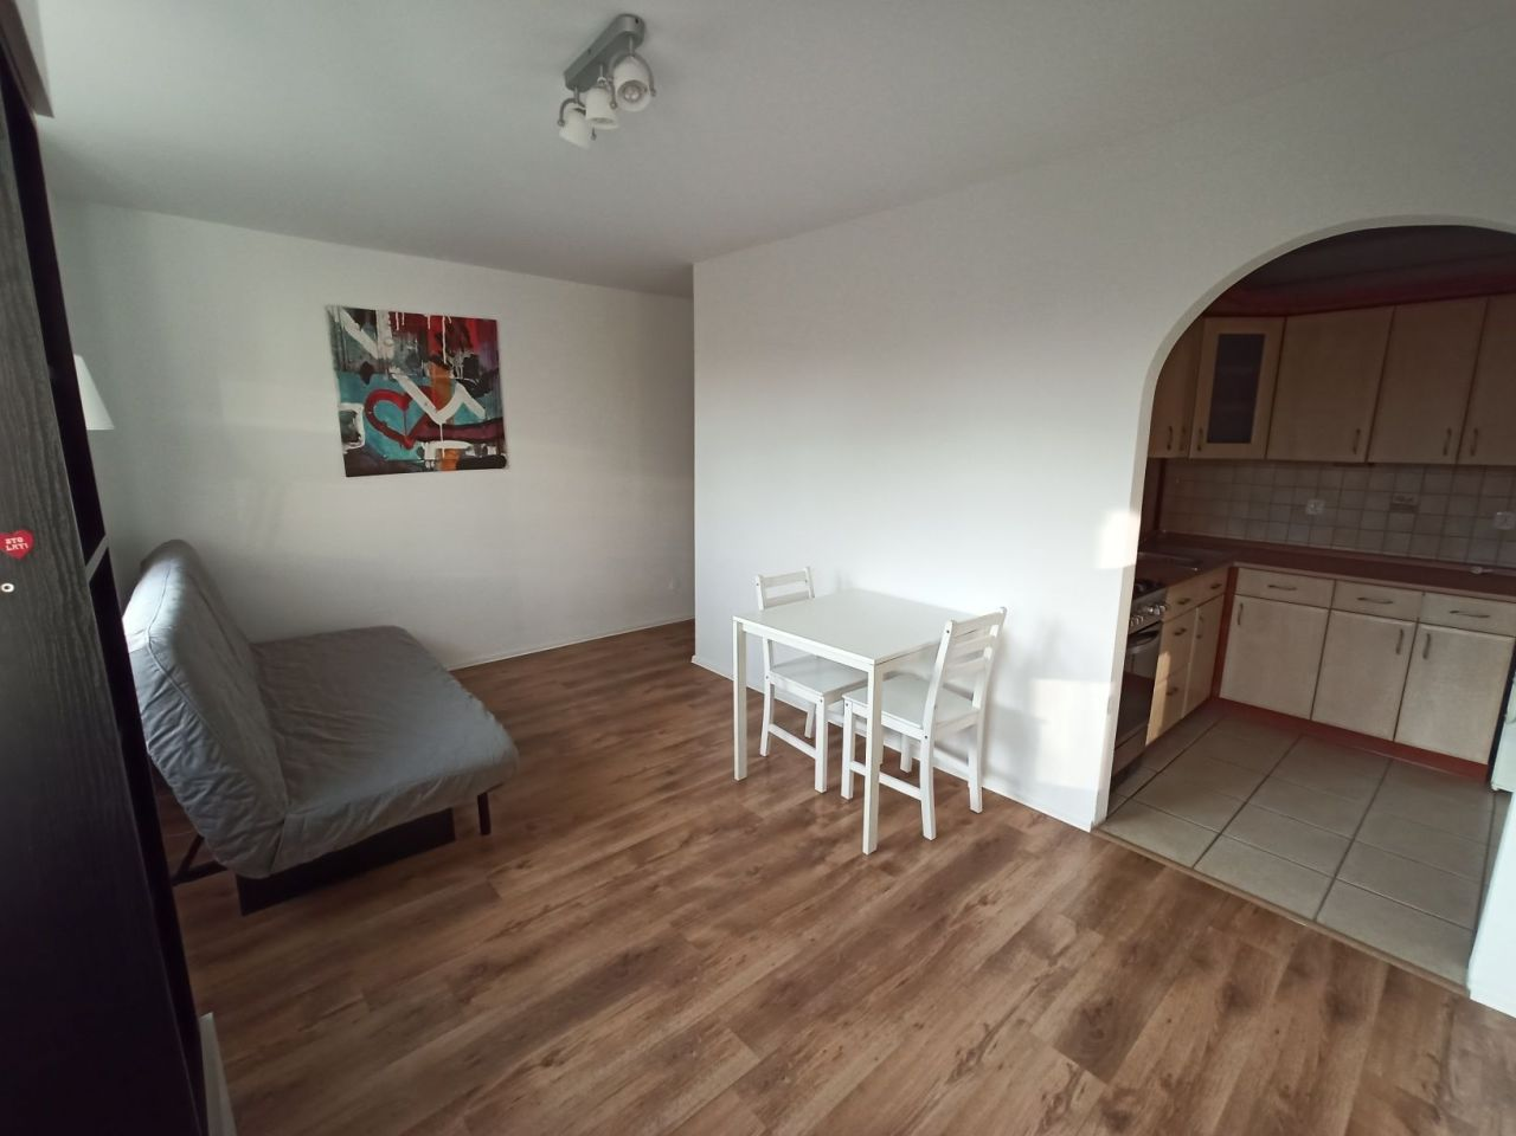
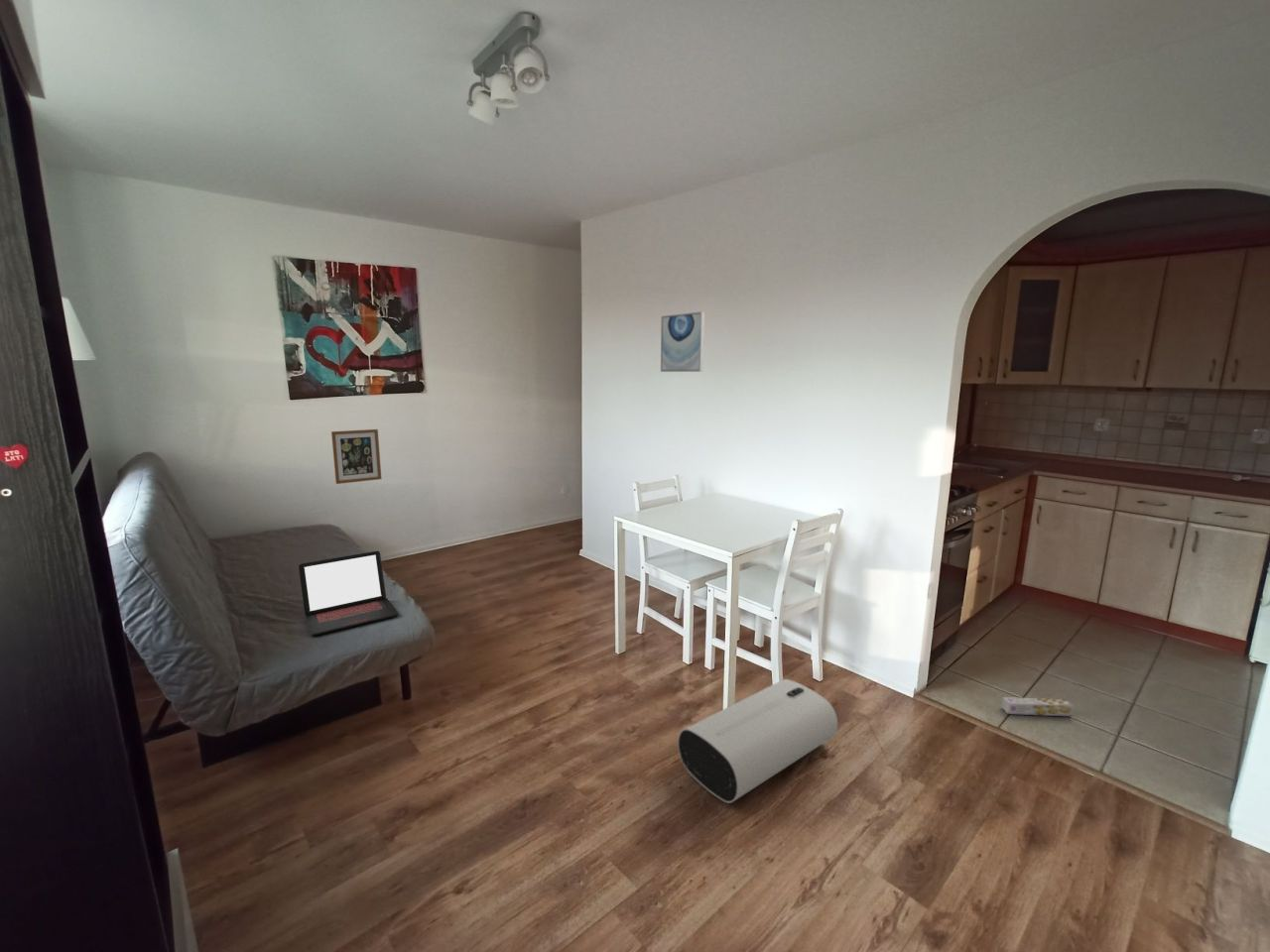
+ air purifier [677,678,838,804]
+ wall art [330,428,382,485]
+ laptop [298,550,400,637]
+ wall art [660,310,705,373]
+ box [1001,696,1075,717]
